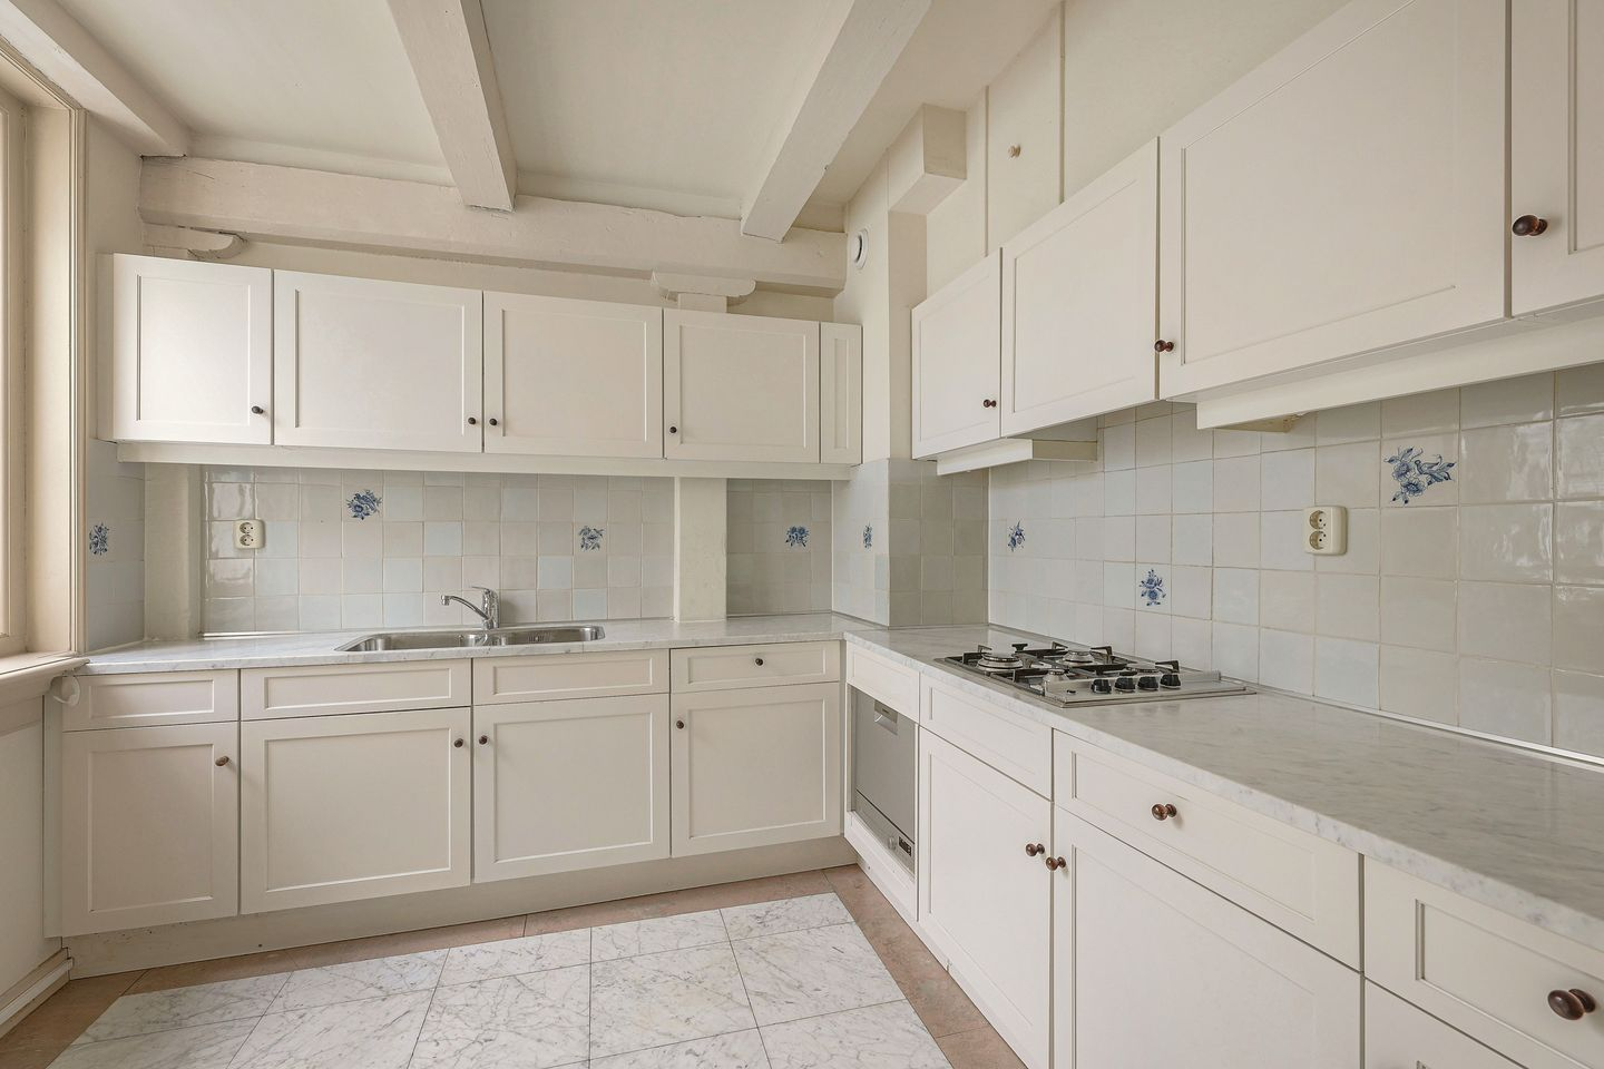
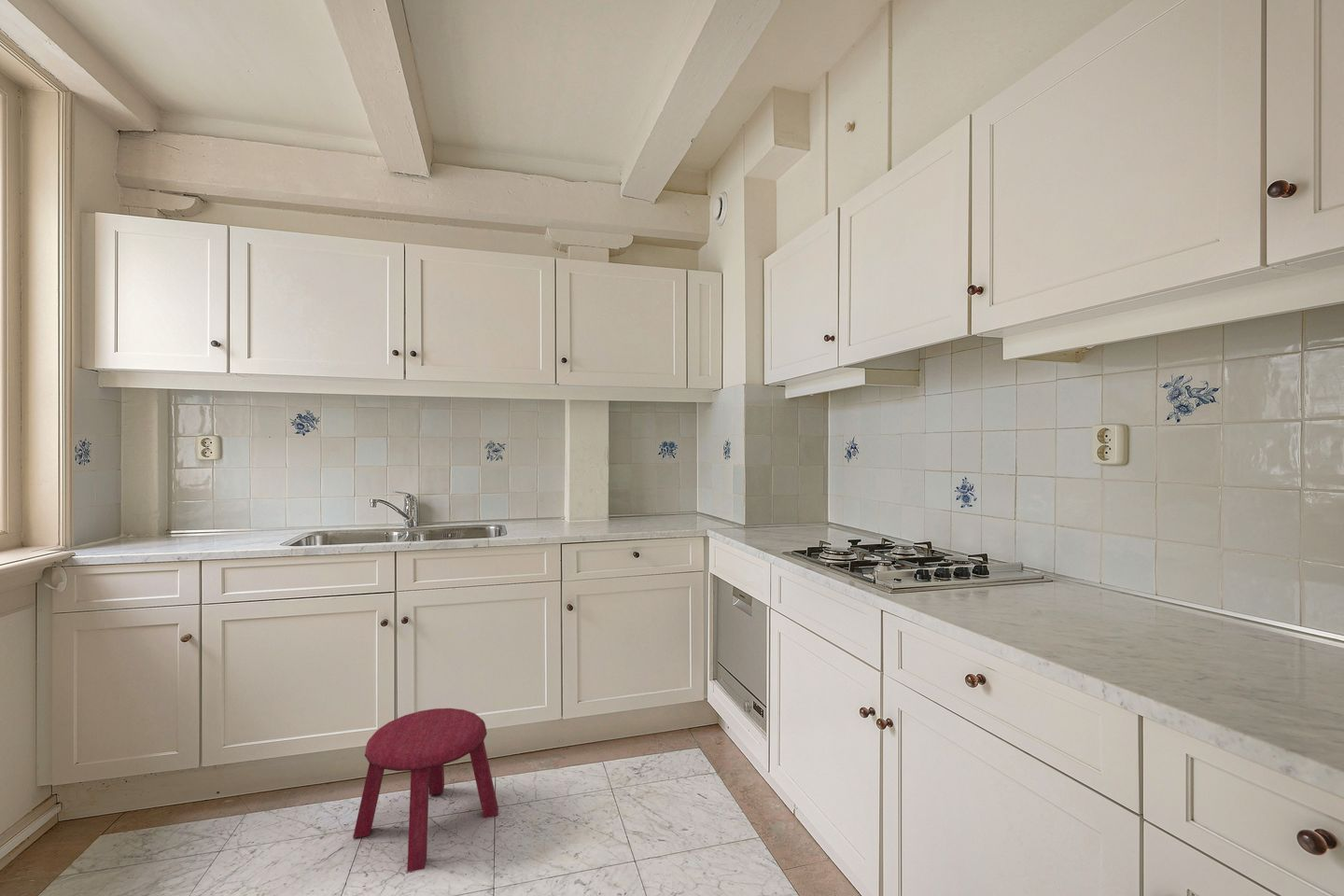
+ stool [352,707,499,873]
